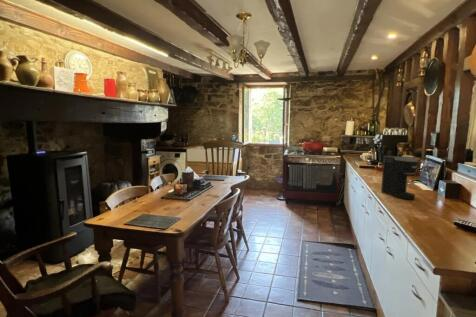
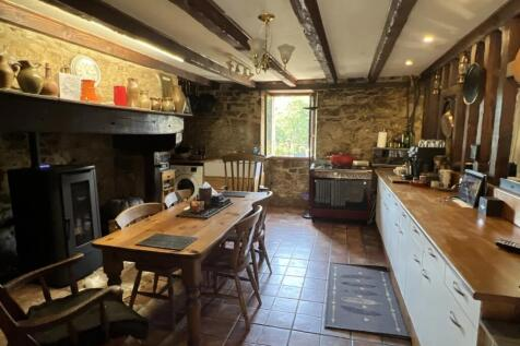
- coffee maker [380,155,420,200]
